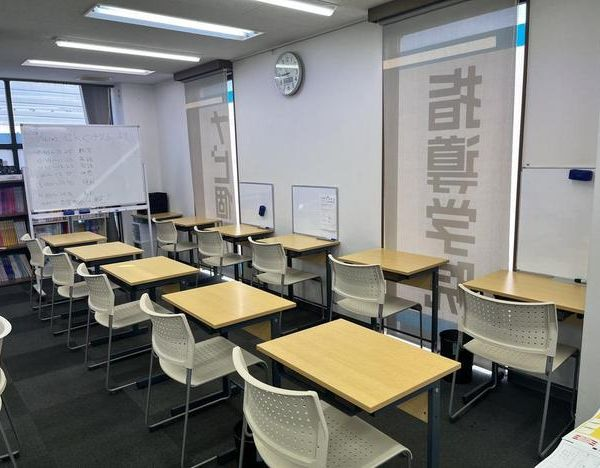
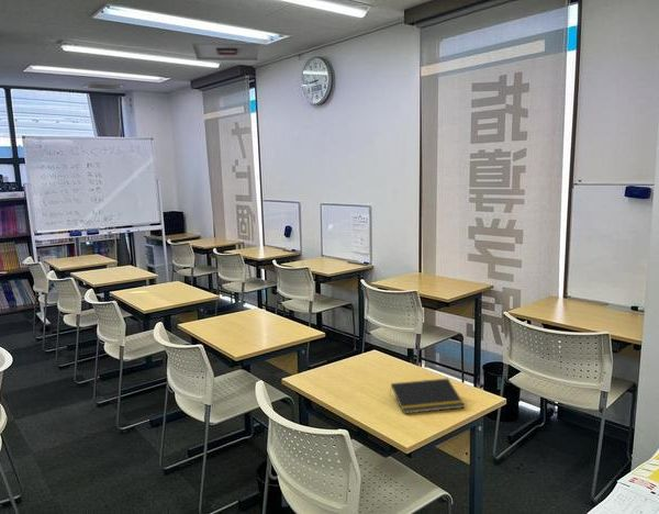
+ notepad [389,378,466,415]
+ ceiling vent [191,42,261,62]
